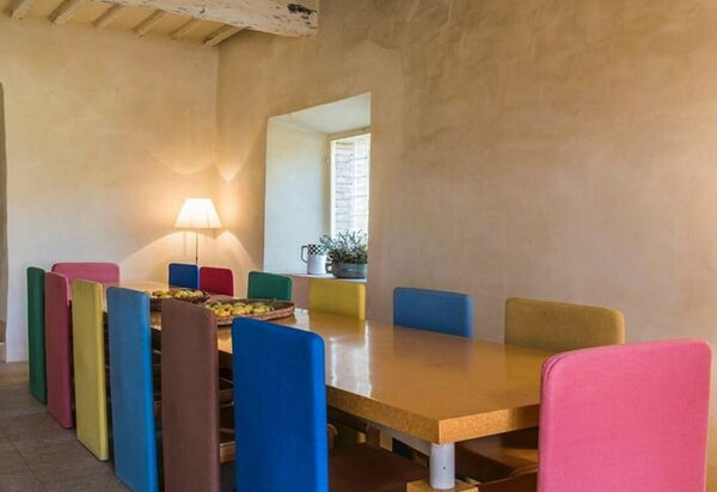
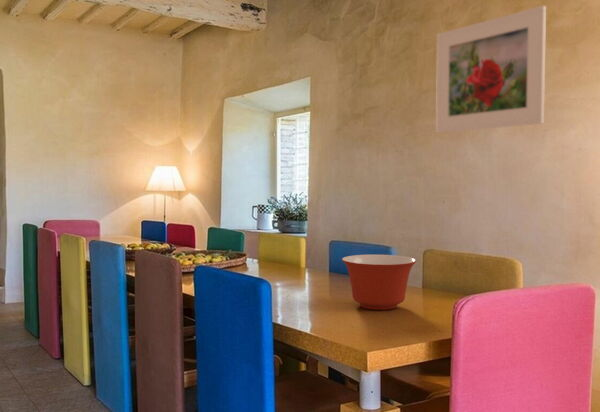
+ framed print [435,5,547,134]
+ mixing bowl [341,254,417,311]
